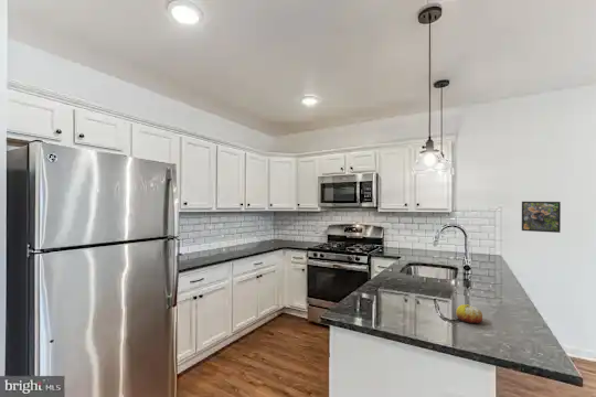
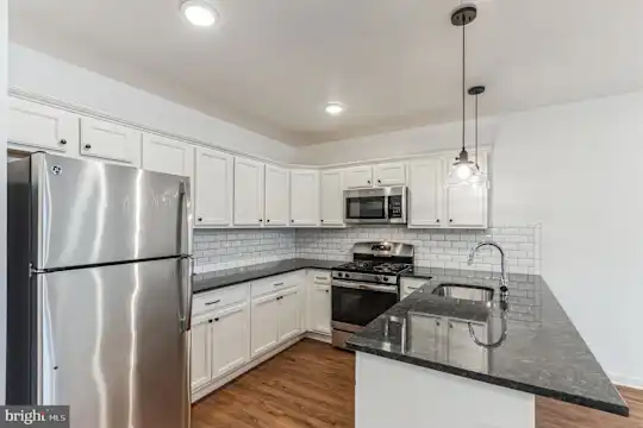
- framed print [521,201,562,234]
- fruit [455,303,483,324]
